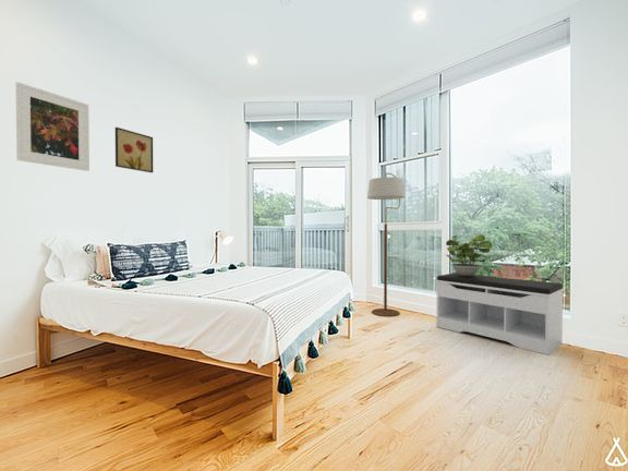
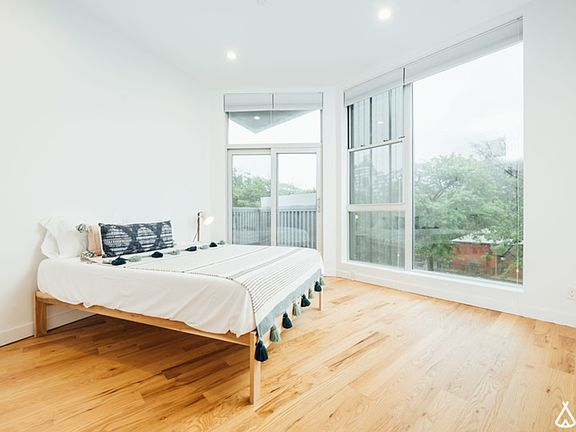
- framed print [14,81,90,172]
- bench [435,271,564,355]
- wall art [114,126,154,173]
- floor lamp [366,172,406,317]
- potted plant [445,233,493,276]
